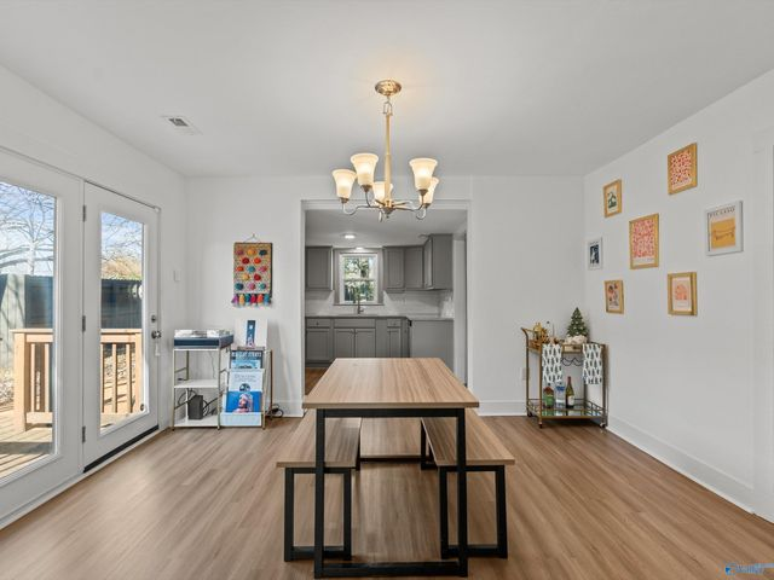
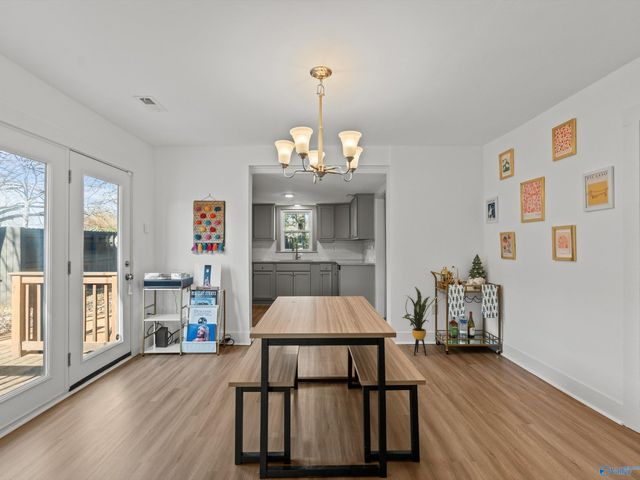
+ house plant [401,286,447,357]
